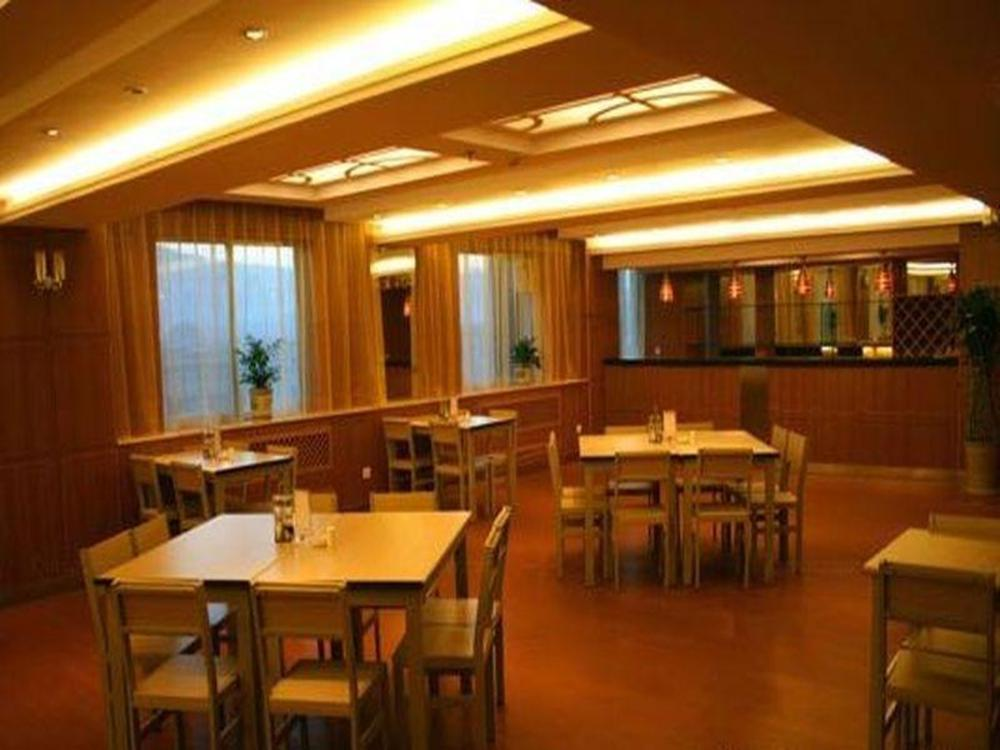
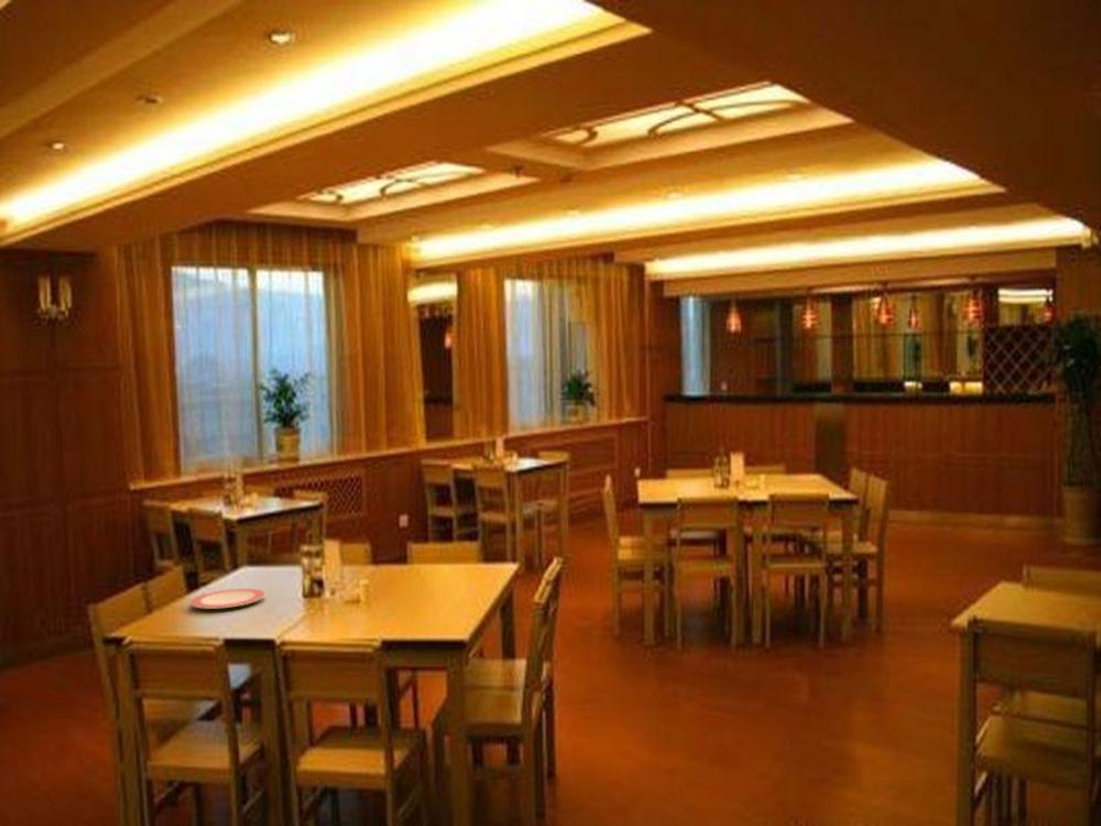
+ plate [189,587,266,610]
